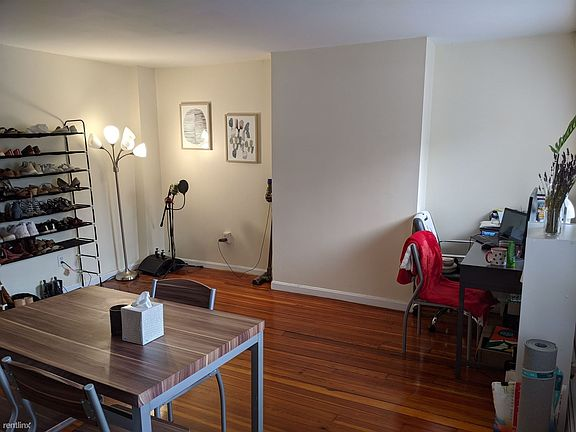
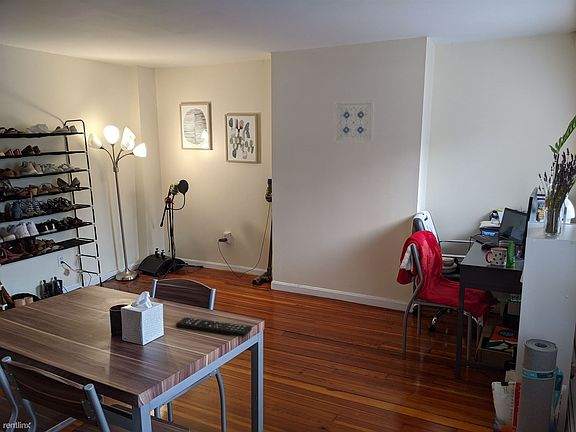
+ wall art [333,100,375,144]
+ remote control [175,316,253,338]
